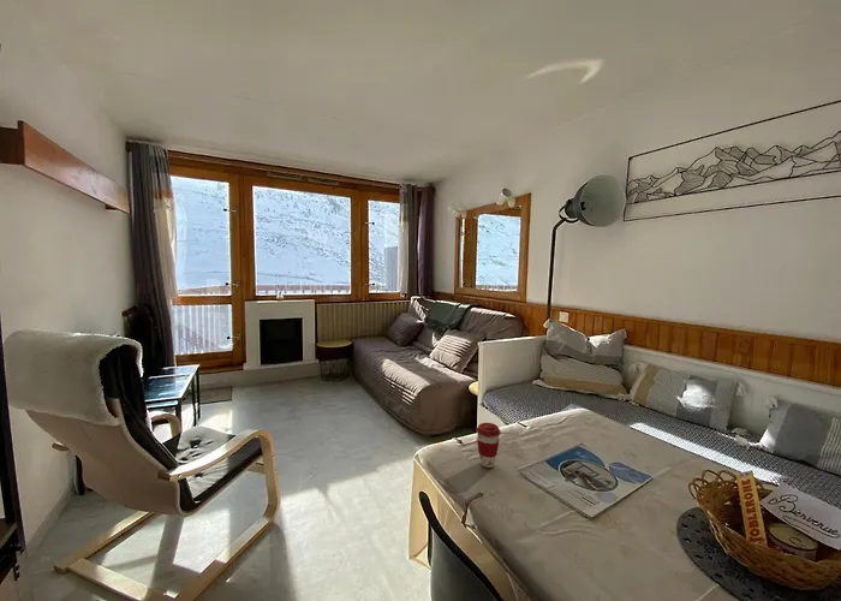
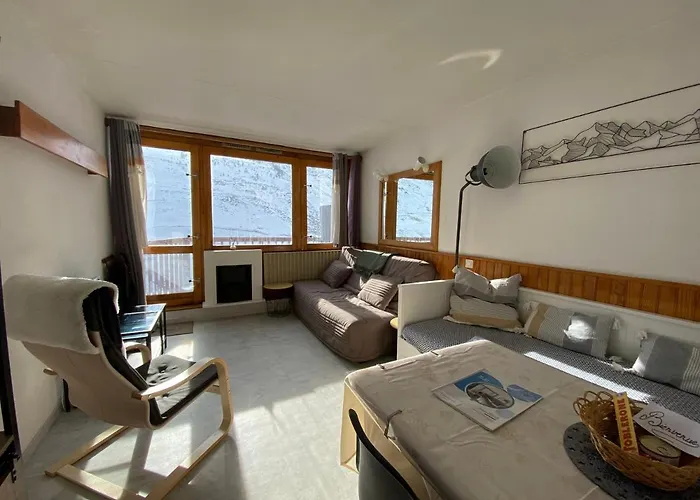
- coffee cup [475,422,502,469]
